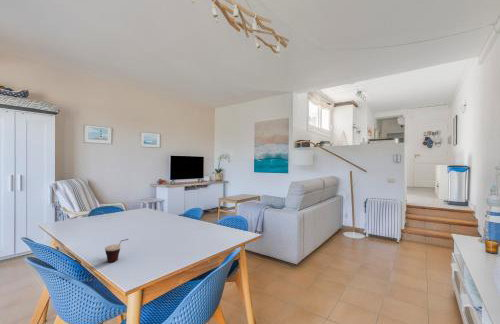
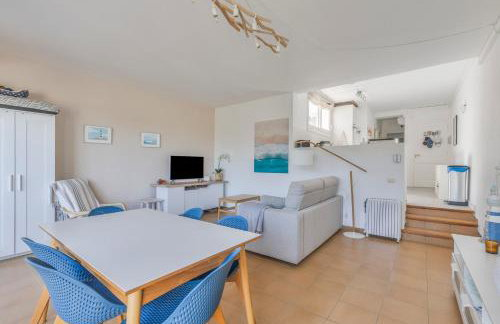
- cup [104,238,129,263]
